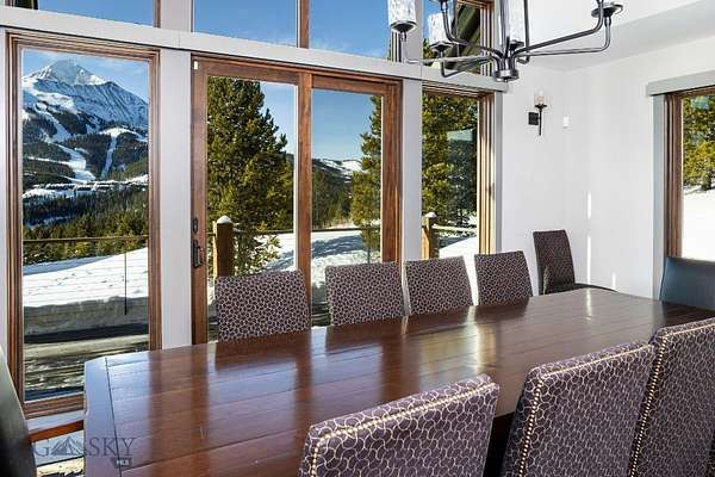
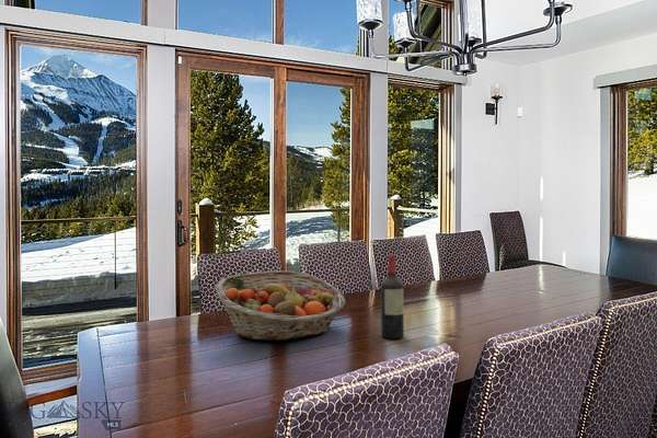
+ fruit basket [215,270,347,342]
+ wine bottle [380,253,405,339]
